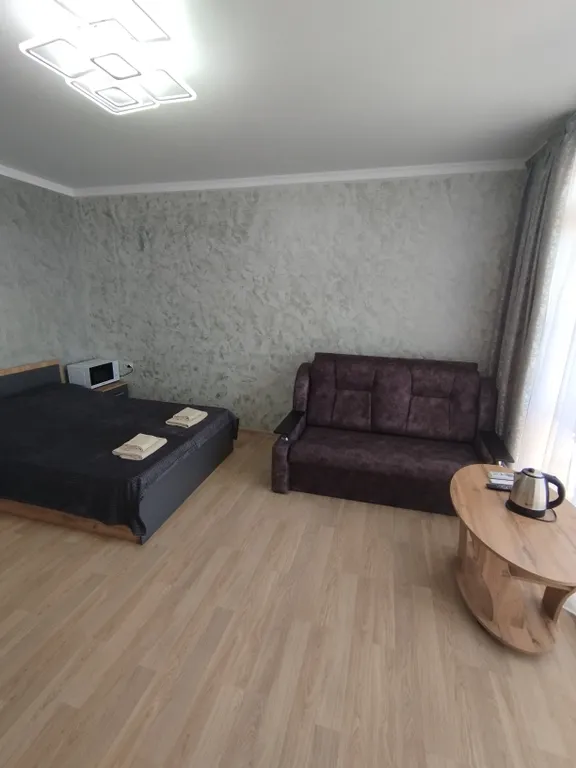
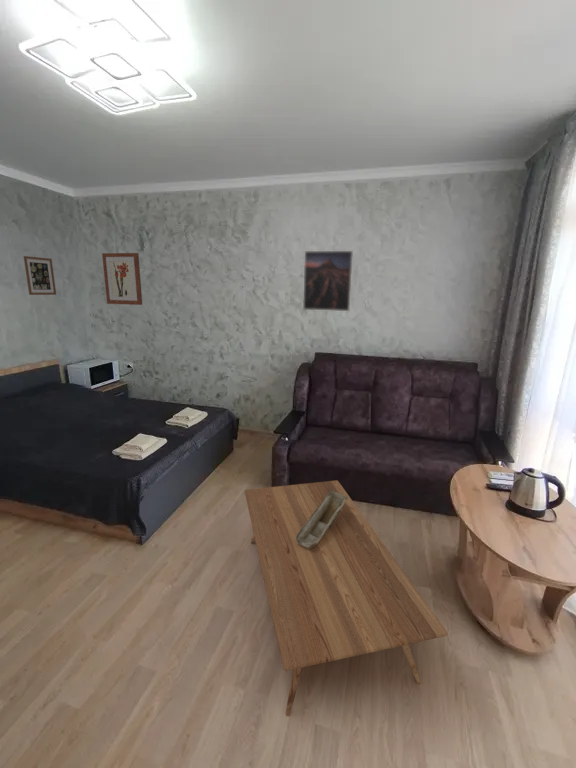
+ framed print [302,250,354,312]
+ decorative bowl [296,490,347,548]
+ coffee table [244,479,449,717]
+ wall art [23,255,57,296]
+ wall art [101,252,143,306]
